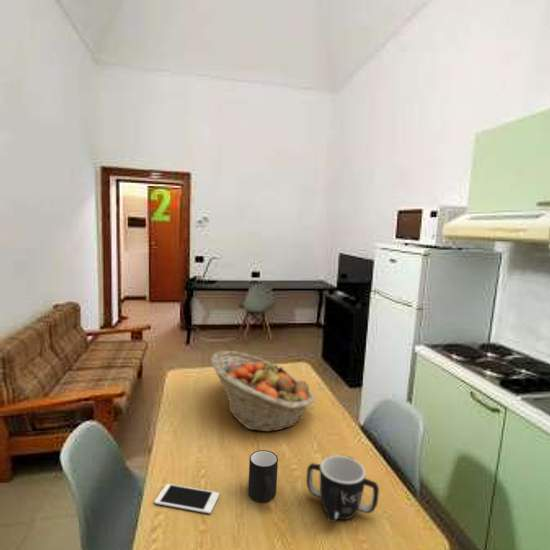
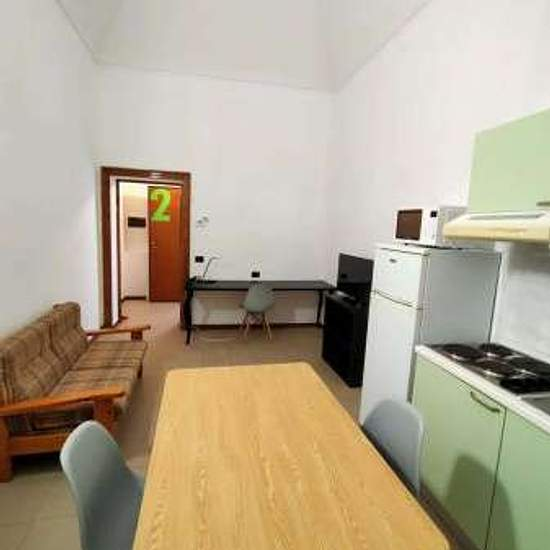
- cell phone [153,483,220,515]
- mug [306,455,380,523]
- mug [247,449,279,502]
- fruit basket [210,350,315,433]
